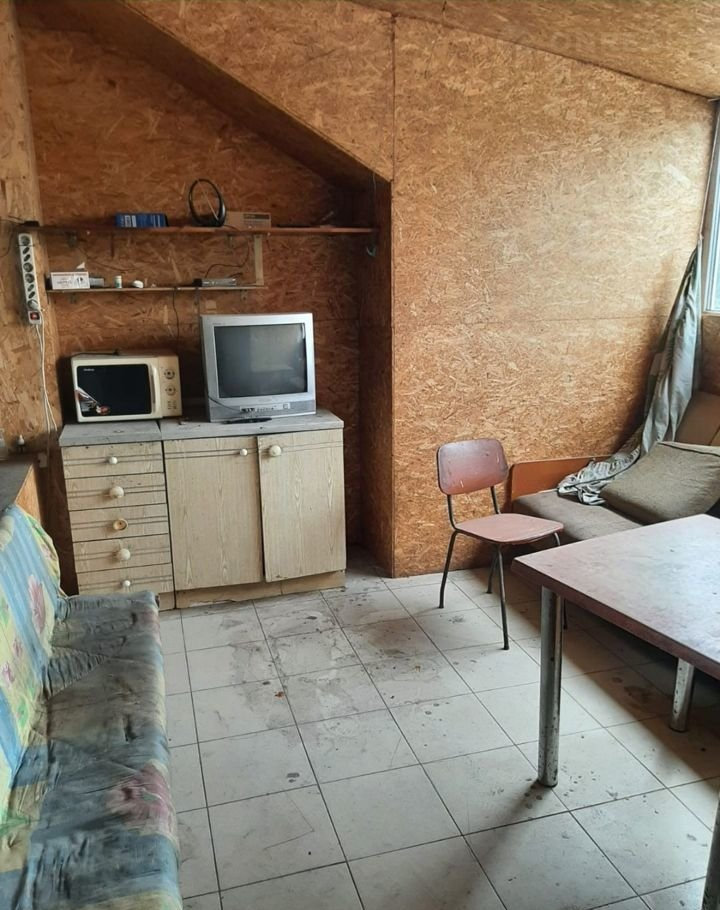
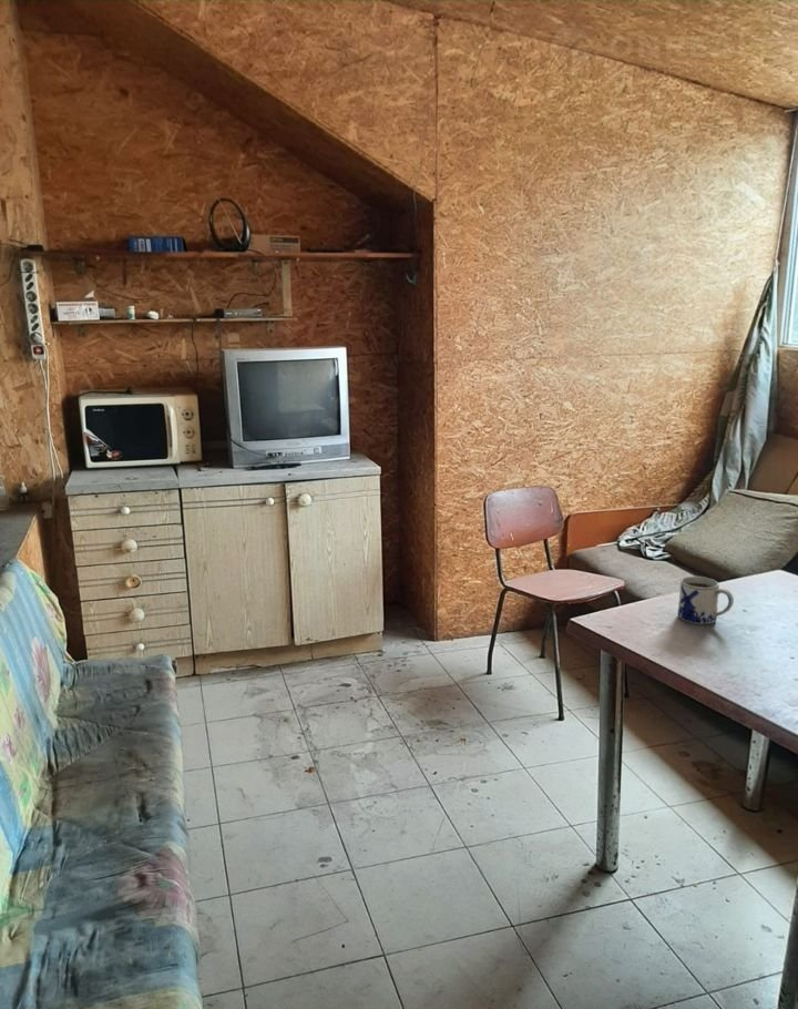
+ mug [677,575,735,625]
